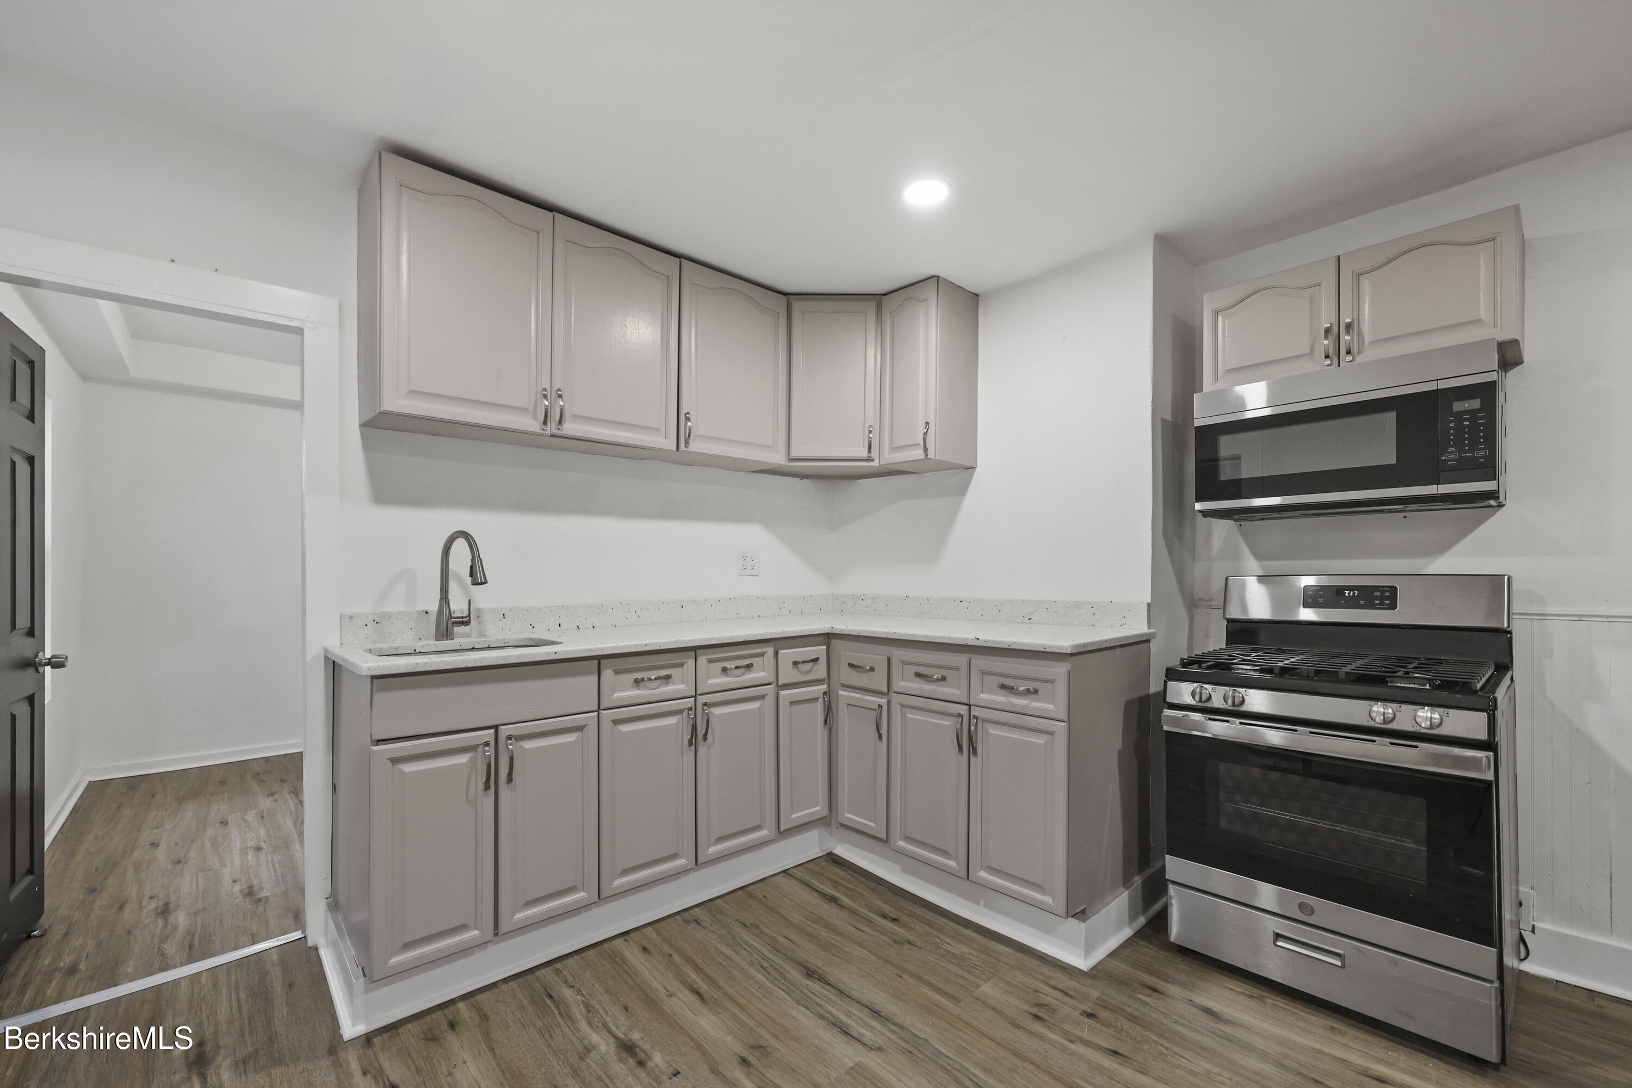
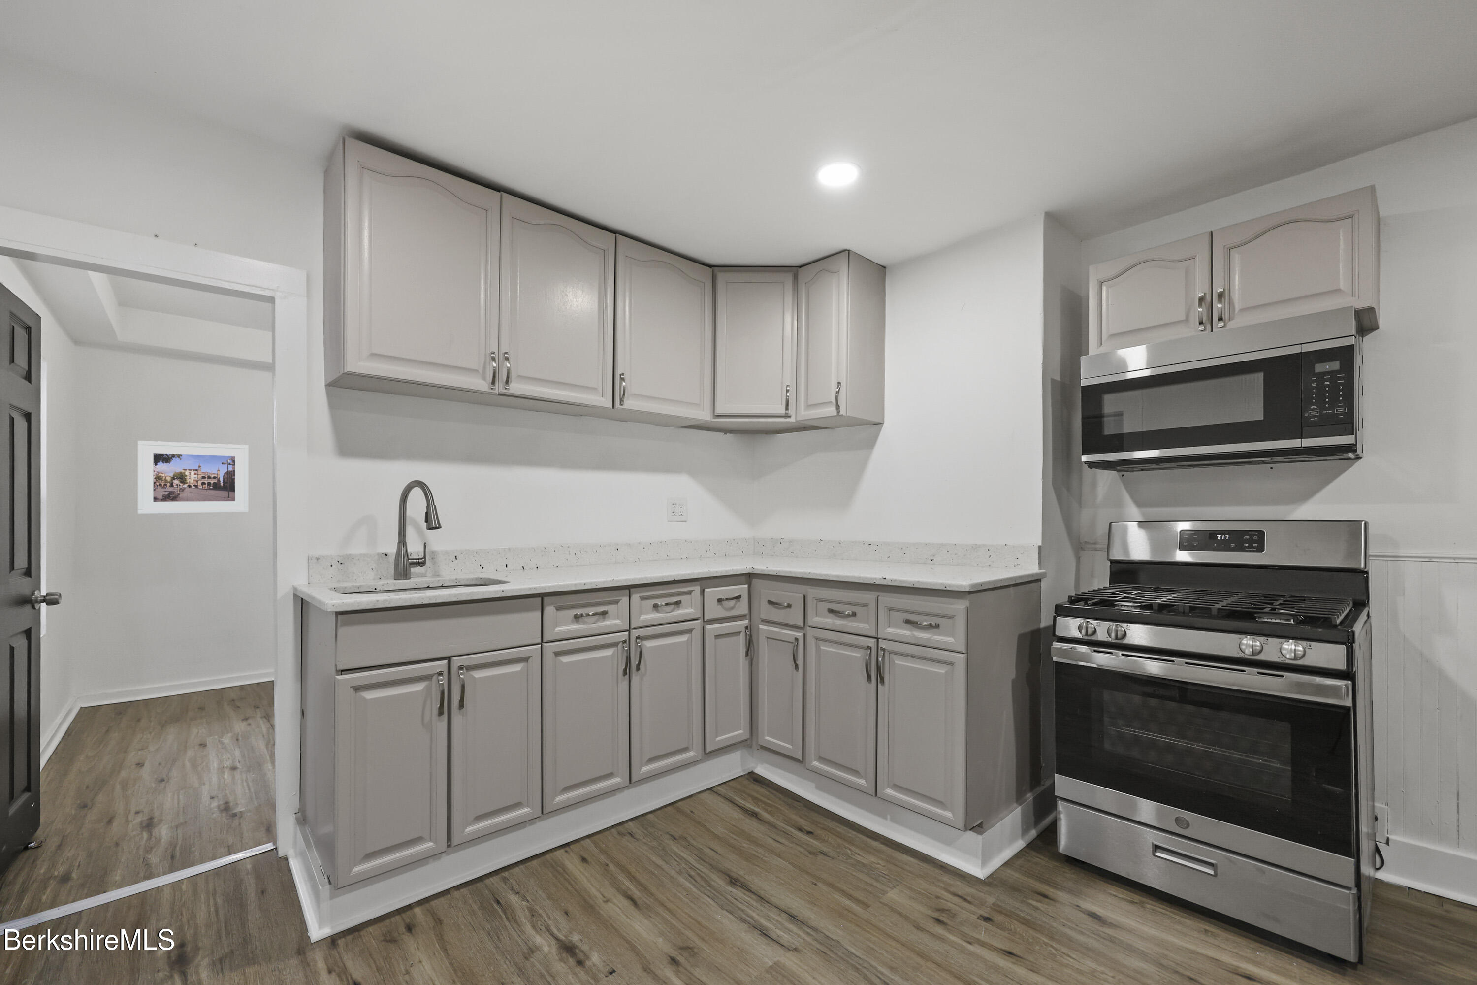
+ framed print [137,441,249,514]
